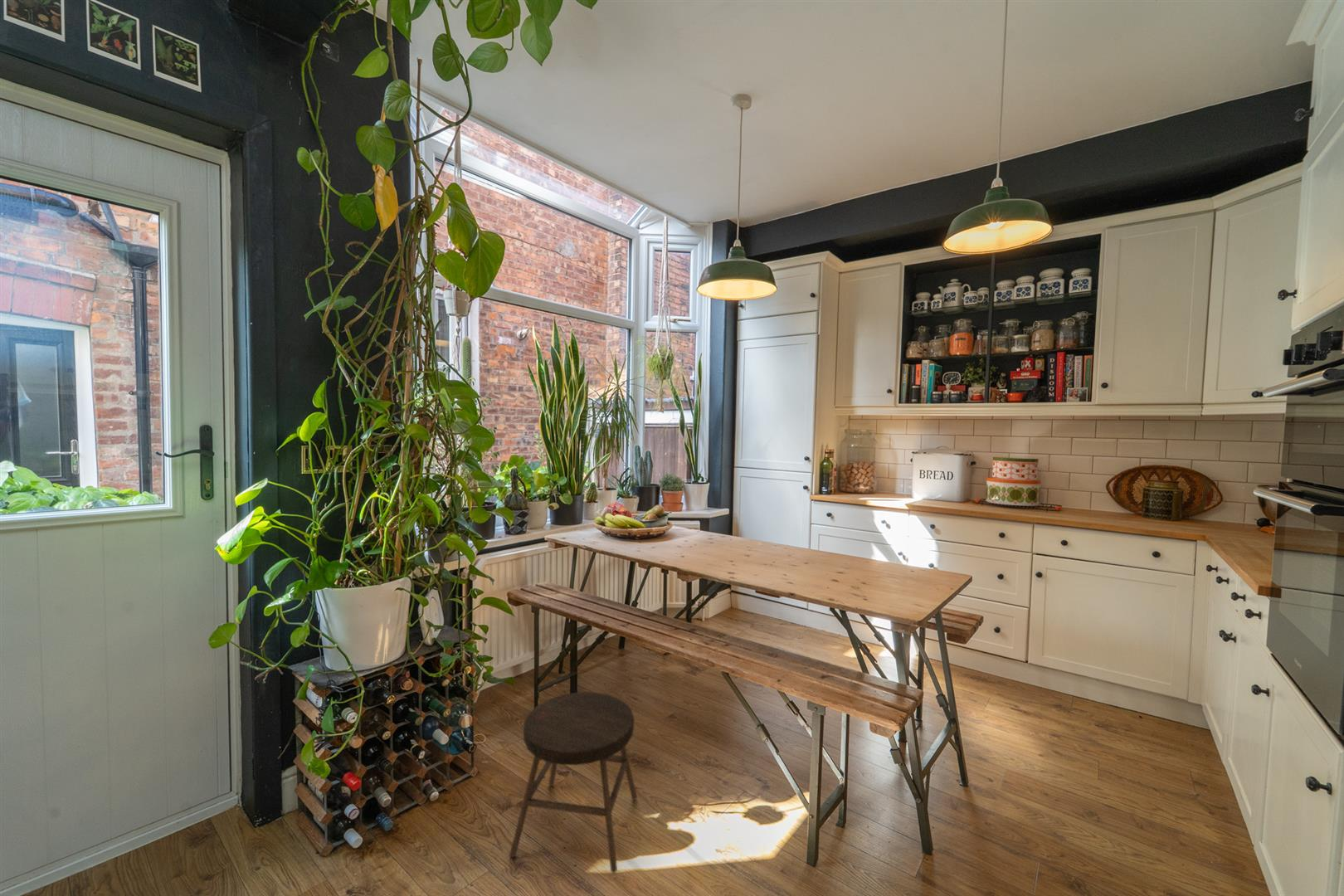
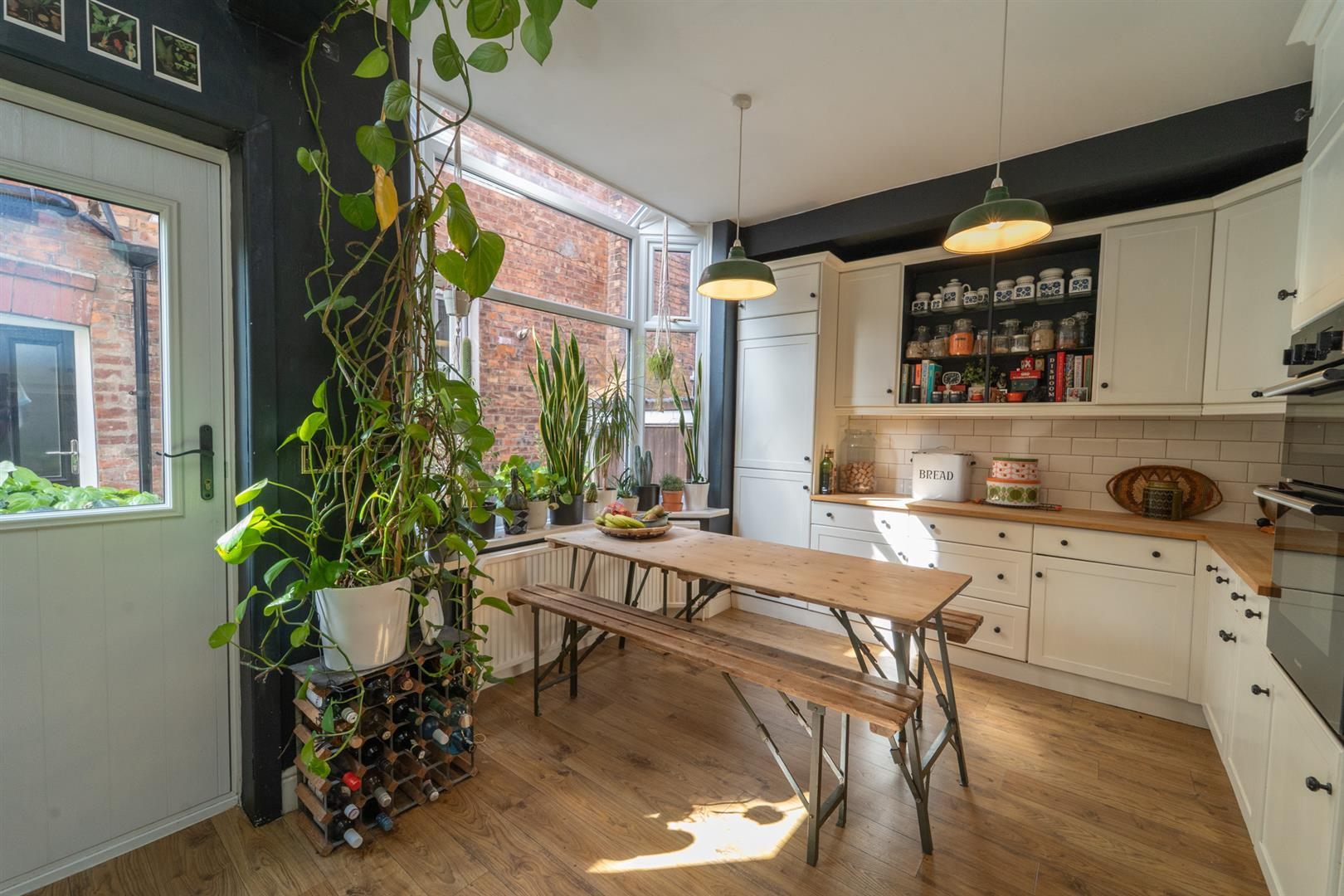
- stool [509,691,638,874]
